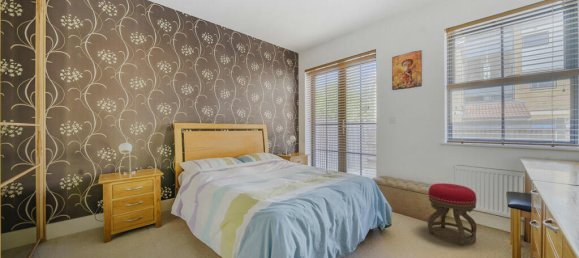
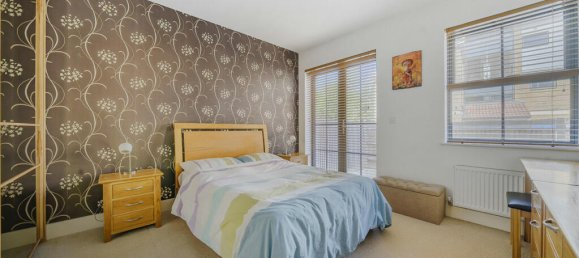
- stool [427,182,478,246]
